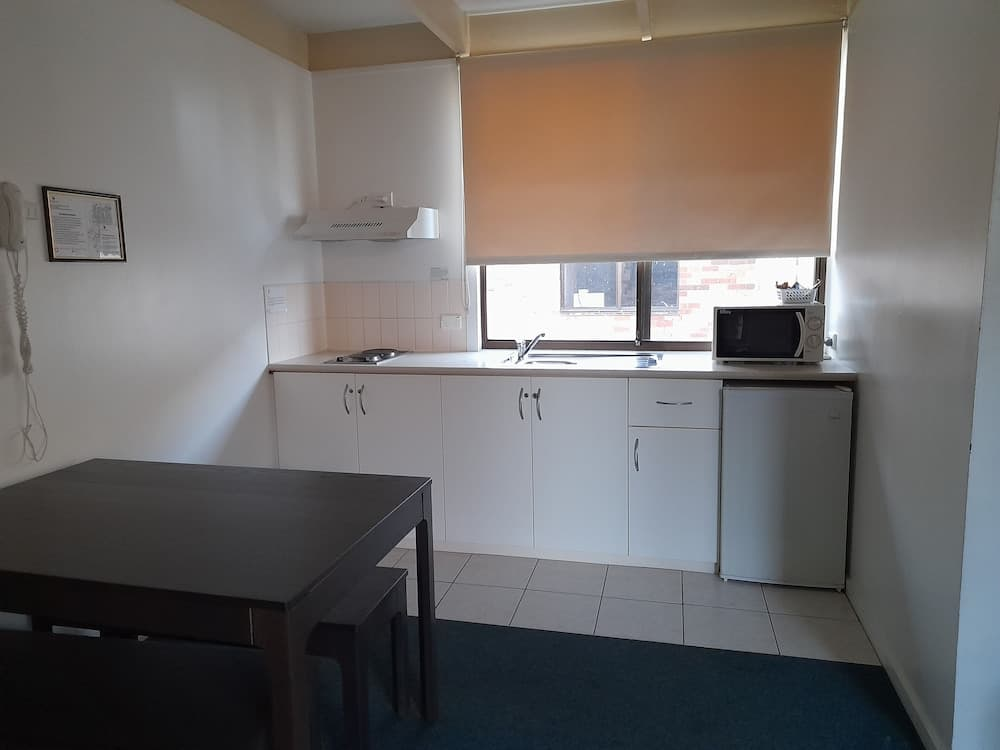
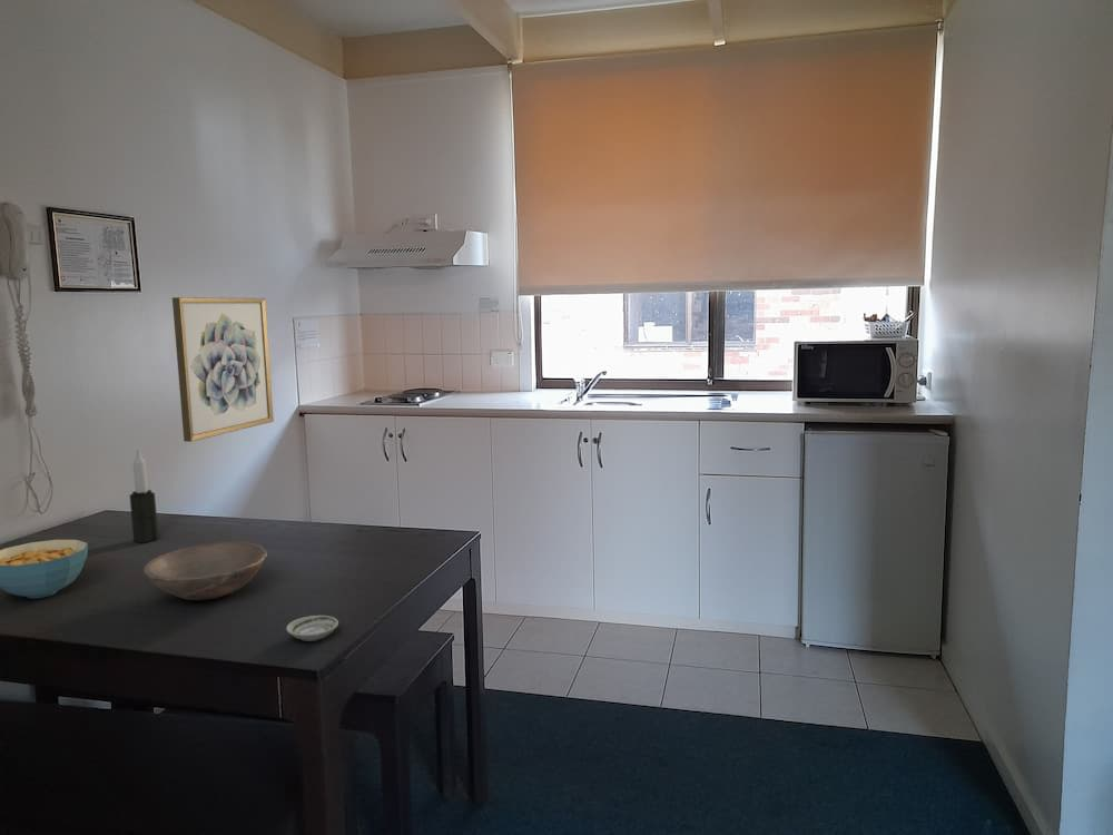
+ cereal bowl [0,539,89,599]
+ candle [128,449,160,544]
+ wall art [171,296,275,443]
+ saucer [285,615,339,642]
+ bowl [142,541,268,601]
